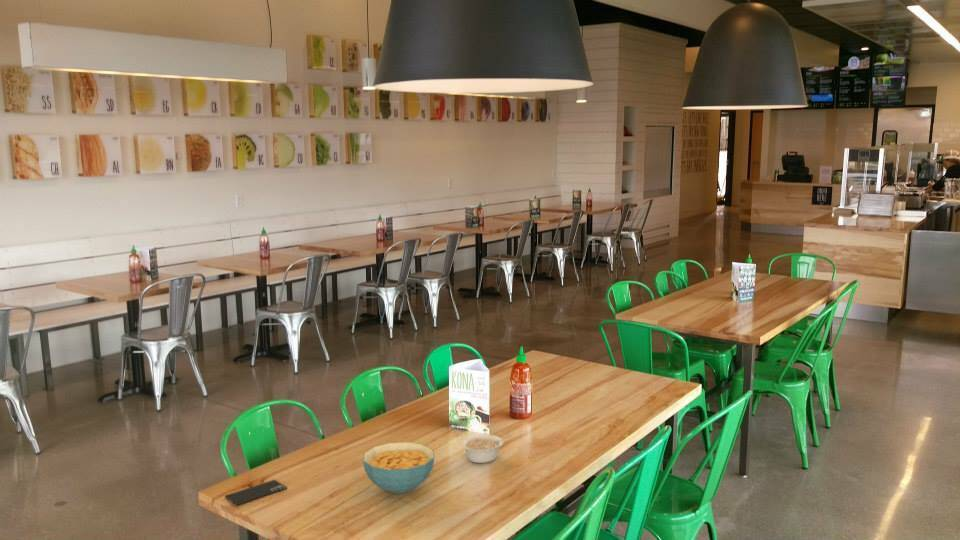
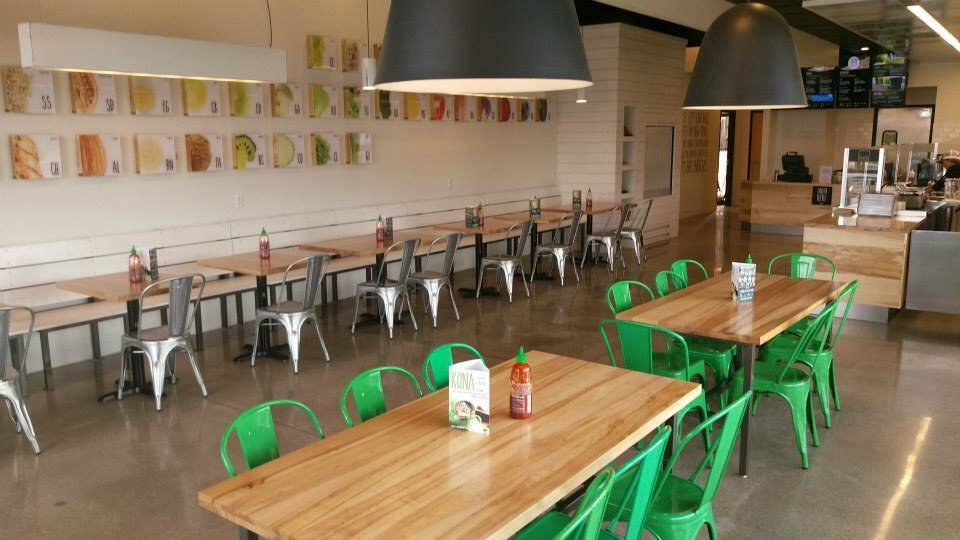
- legume [460,434,512,464]
- cereal bowl [362,441,435,494]
- smartphone [224,479,288,506]
